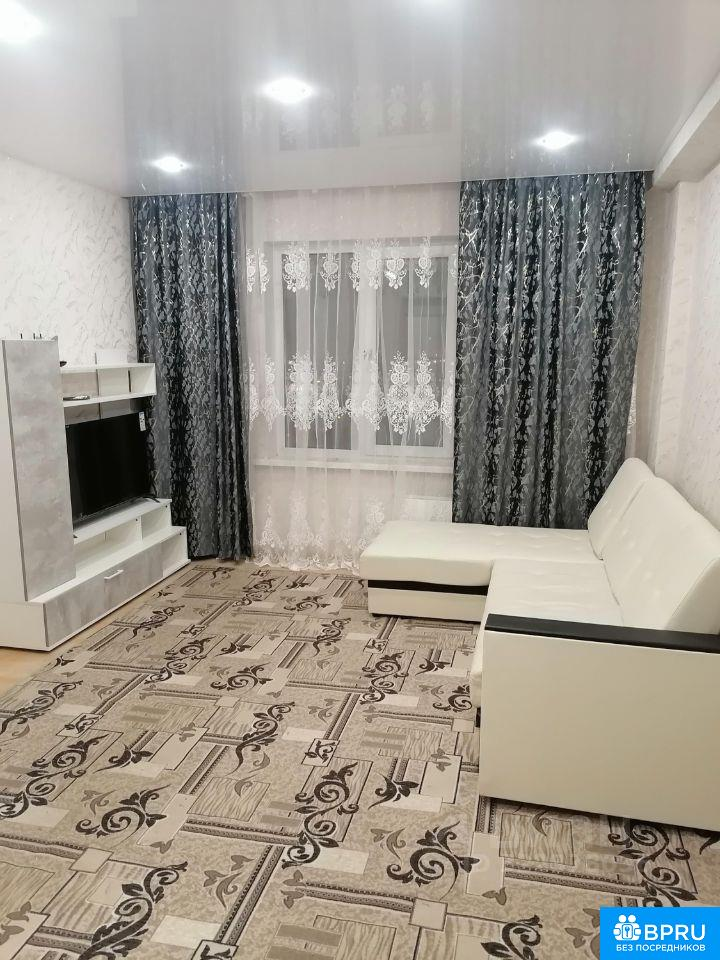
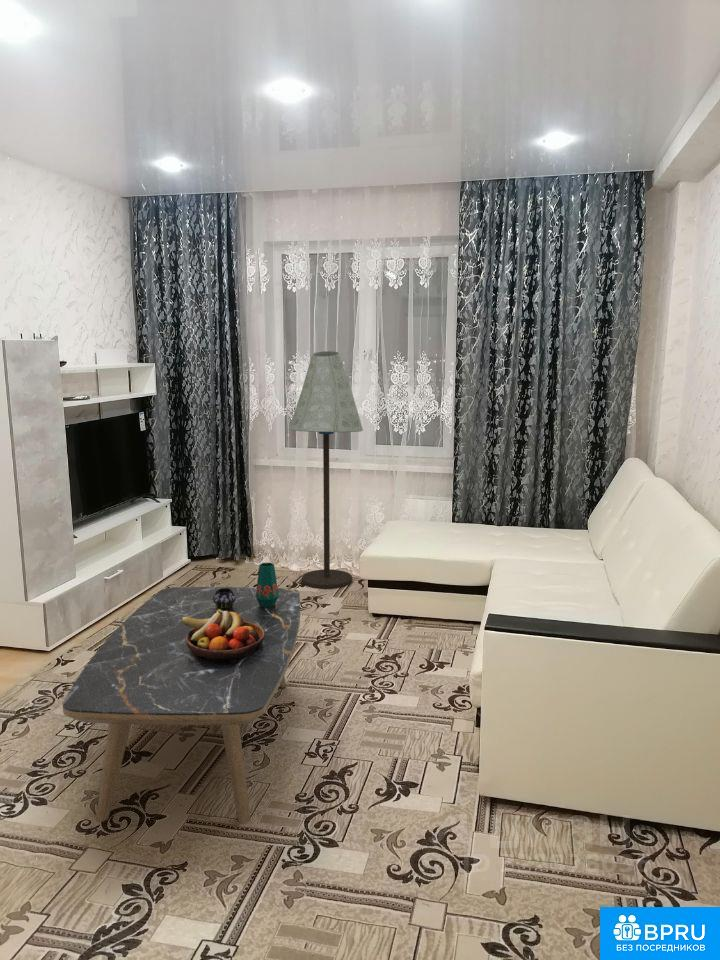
+ vase [213,562,279,609]
+ fruit bowl [181,609,266,660]
+ coffee table [61,586,301,825]
+ floor lamp [288,350,364,590]
